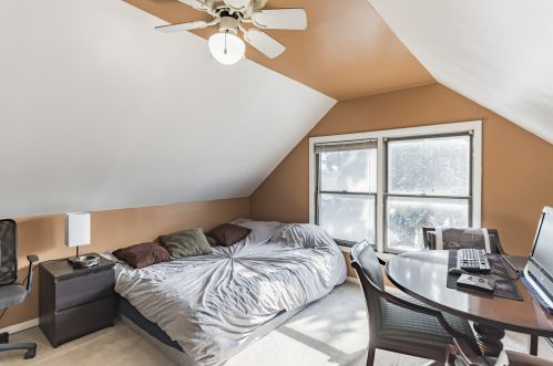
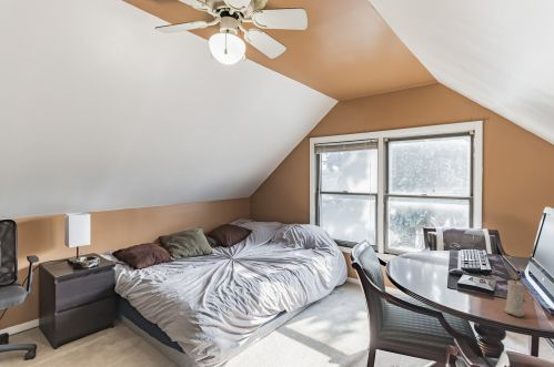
+ candle [503,277,525,317]
